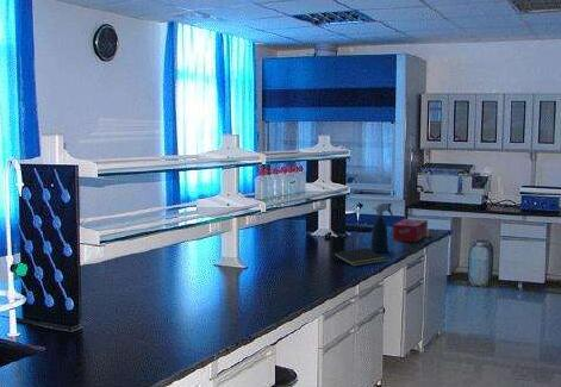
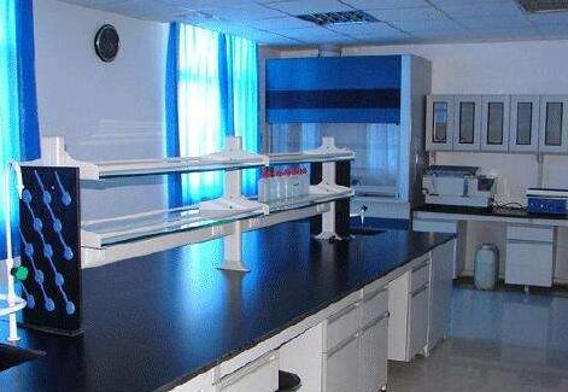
- tissue box [392,218,429,243]
- notepad [332,246,388,268]
- spray bottle [369,202,395,254]
